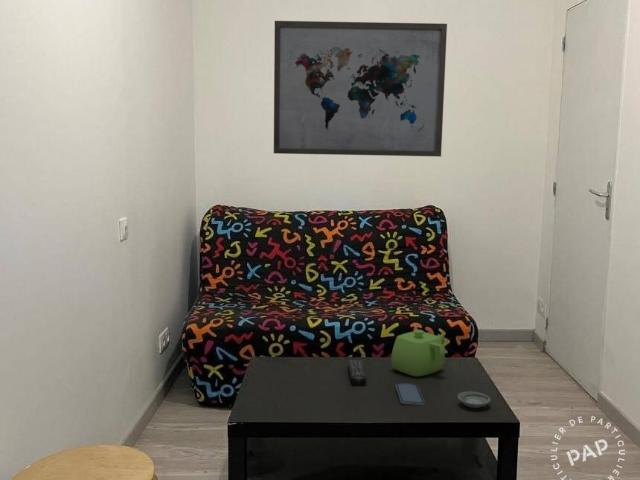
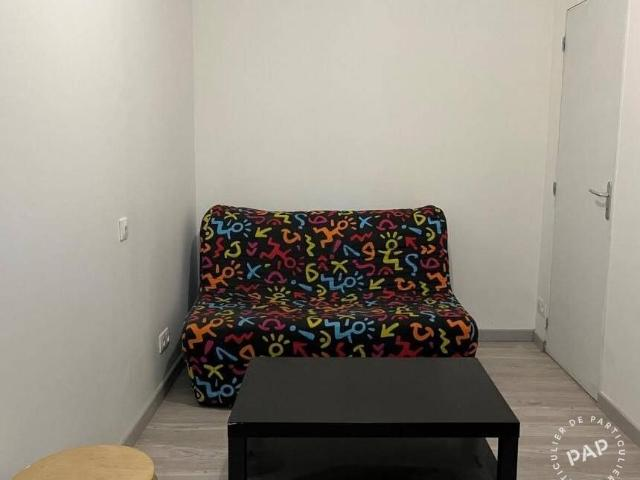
- remote control [347,359,367,387]
- saucer [457,391,491,409]
- teapot [390,329,446,377]
- smartphone [395,382,426,406]
- wall art [273,20,448,158]
